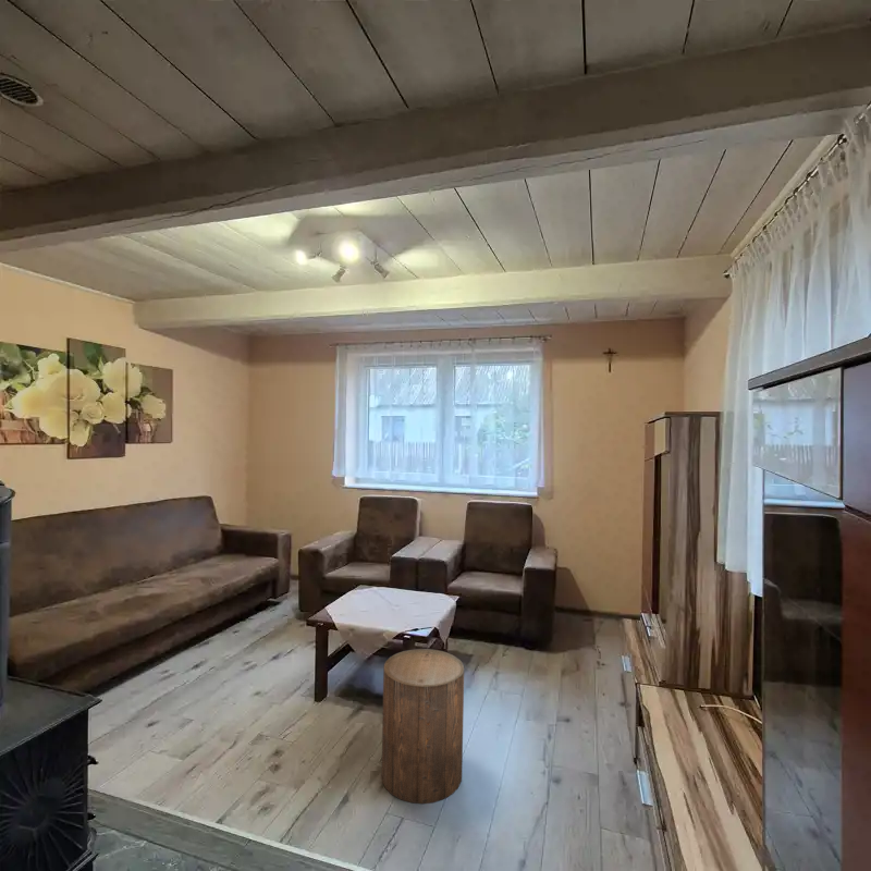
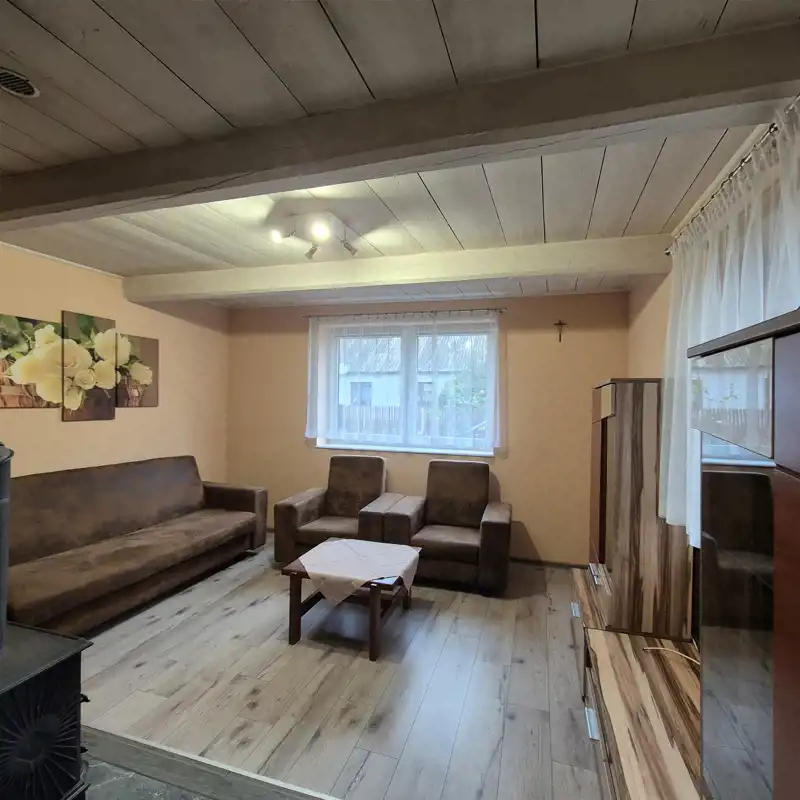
- stool [380,648,465,805]
